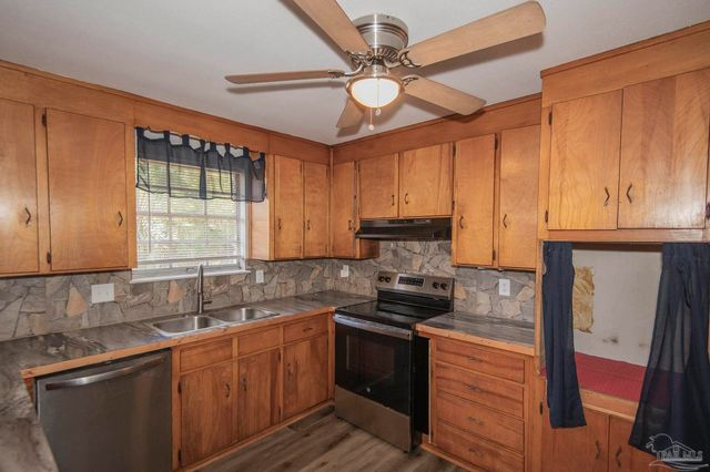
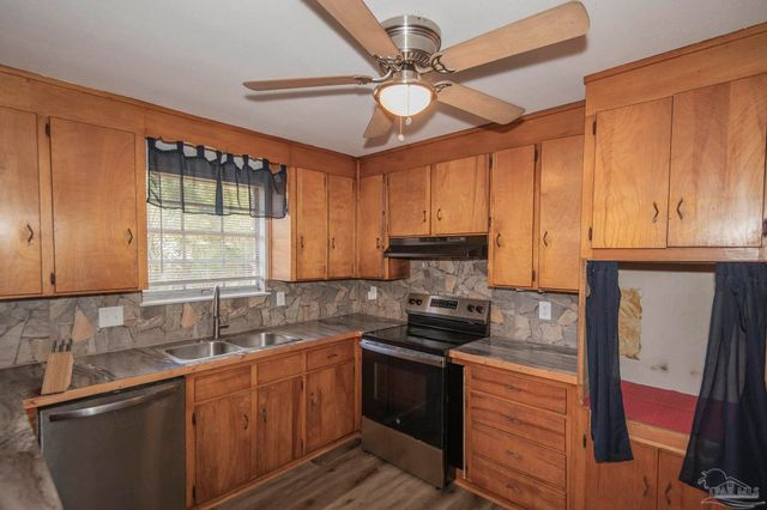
+ knife block [40,336,74,396]
